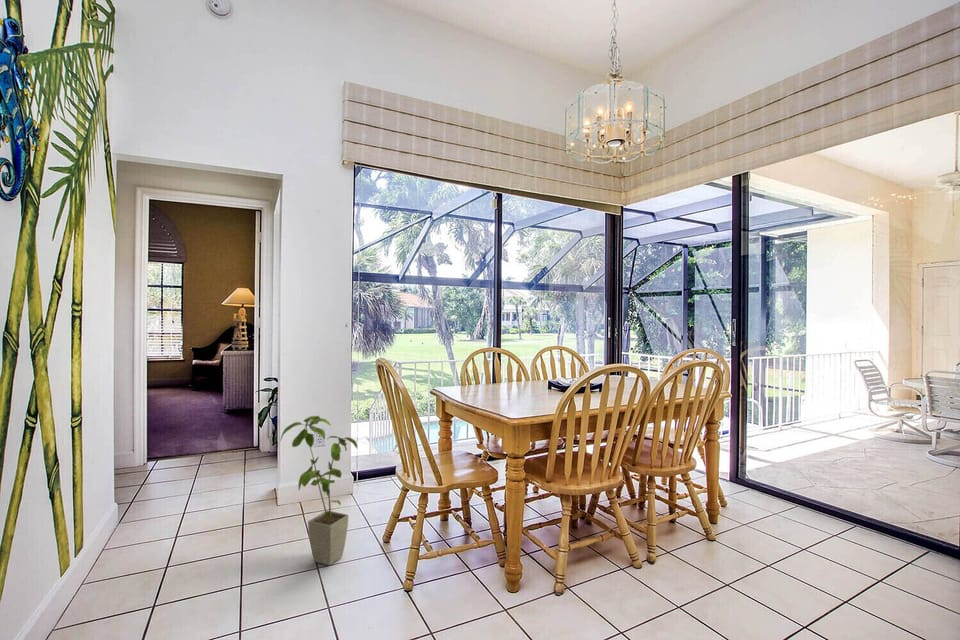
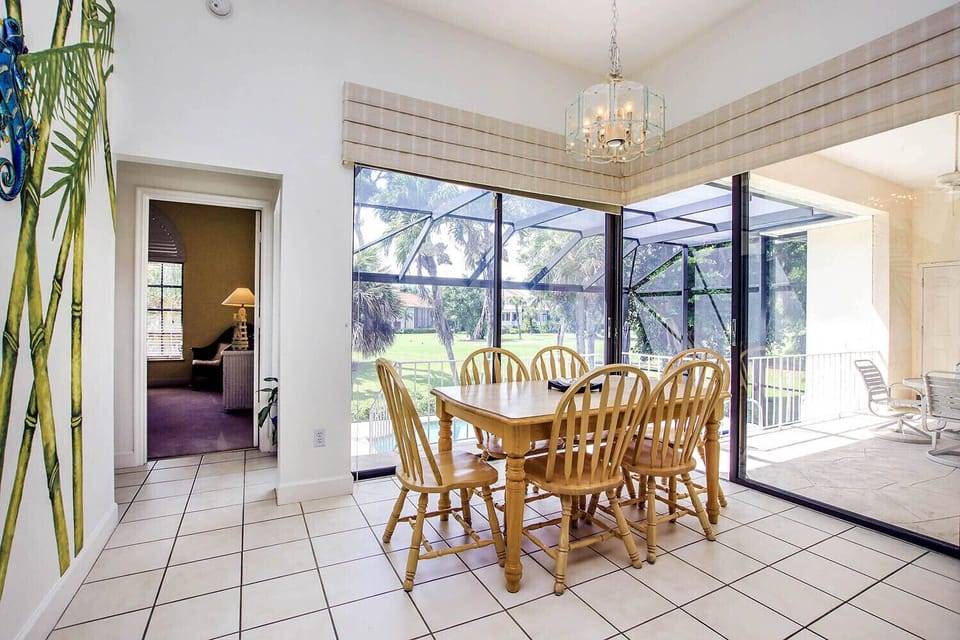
- house plant [279,415,358,566]
